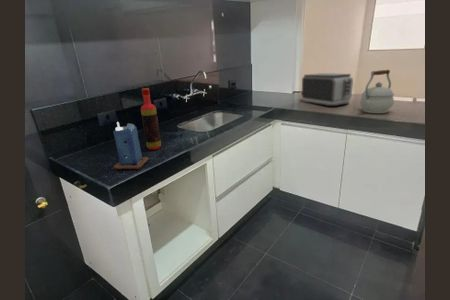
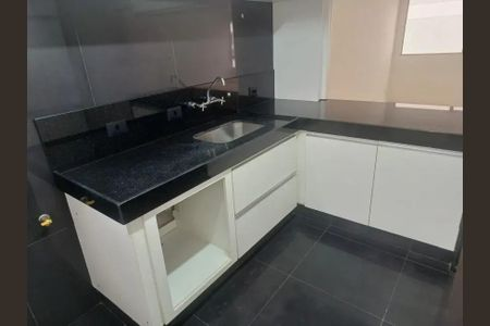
- bottle [140,87,162,151]
- kettle [359,69,395,114]
- candle [112,121,150,170]
- toaster [301,72,354,107]
